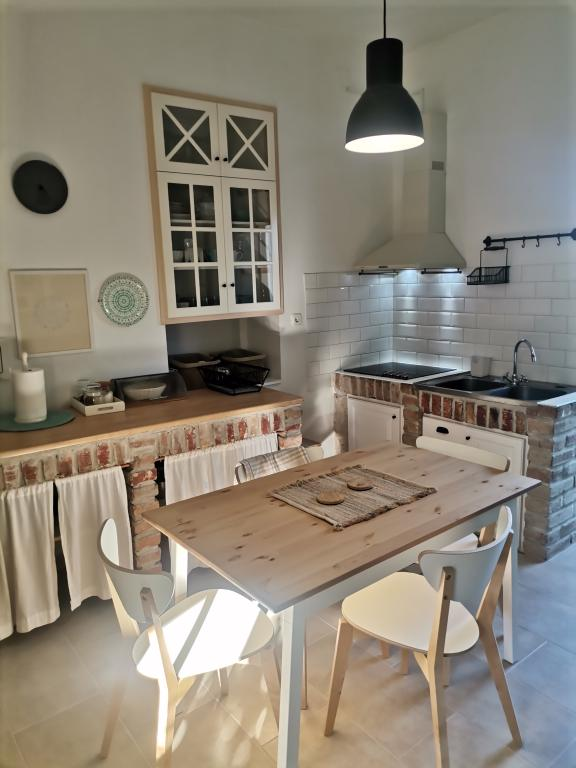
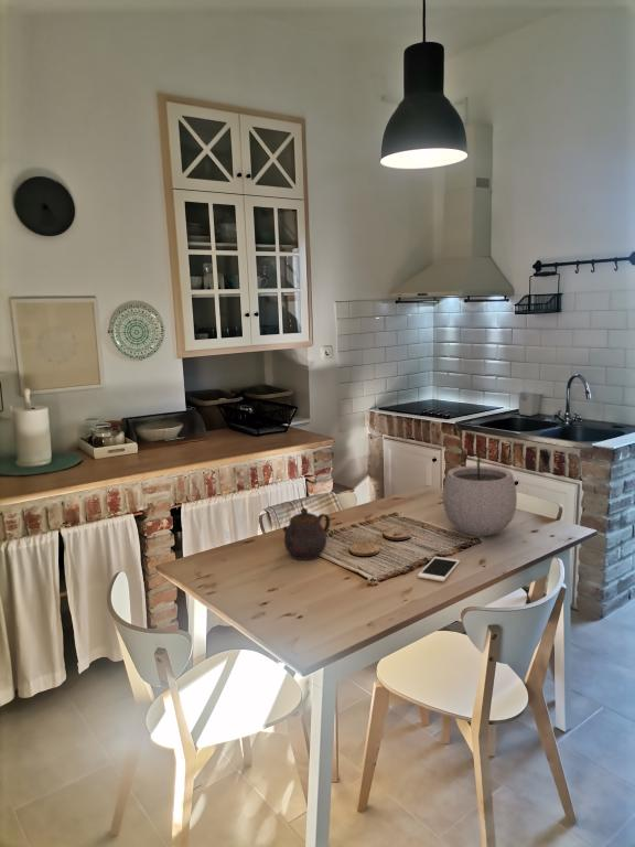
+ plant pot [442,446,518,537]
+ cell phone [417,556,461,582]
+ teapot [282,507,331,561]
